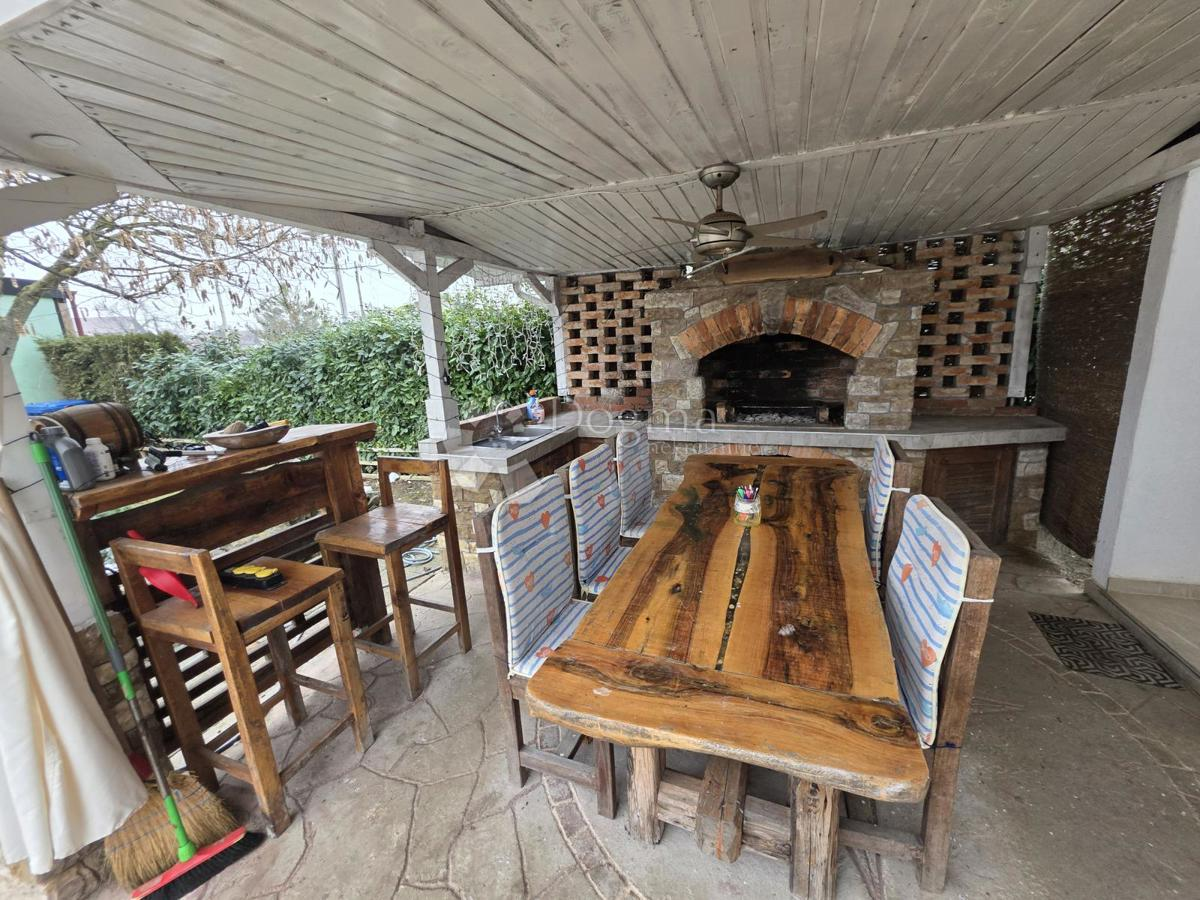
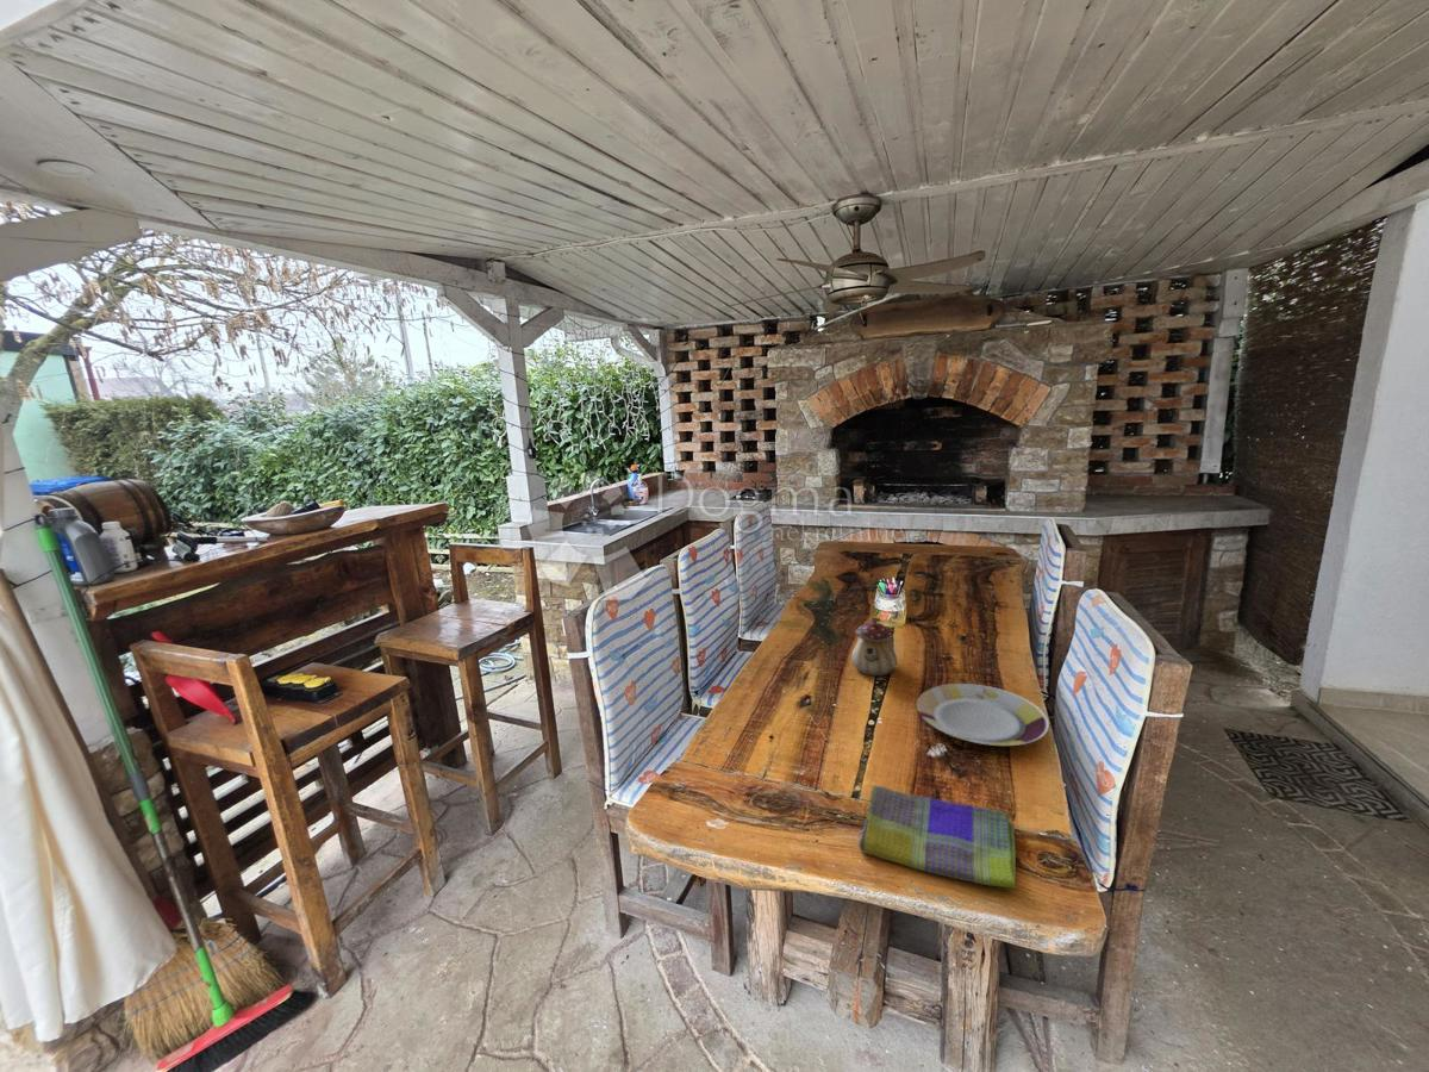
+ teapot [850,616,899,677]
+ dish towel [857,784,1017,890]
+ plate [916,683,1050,747]
